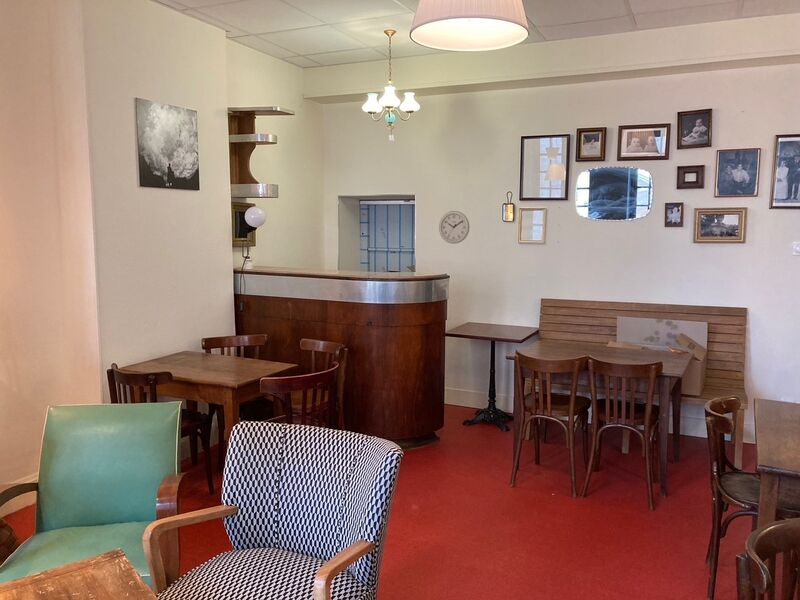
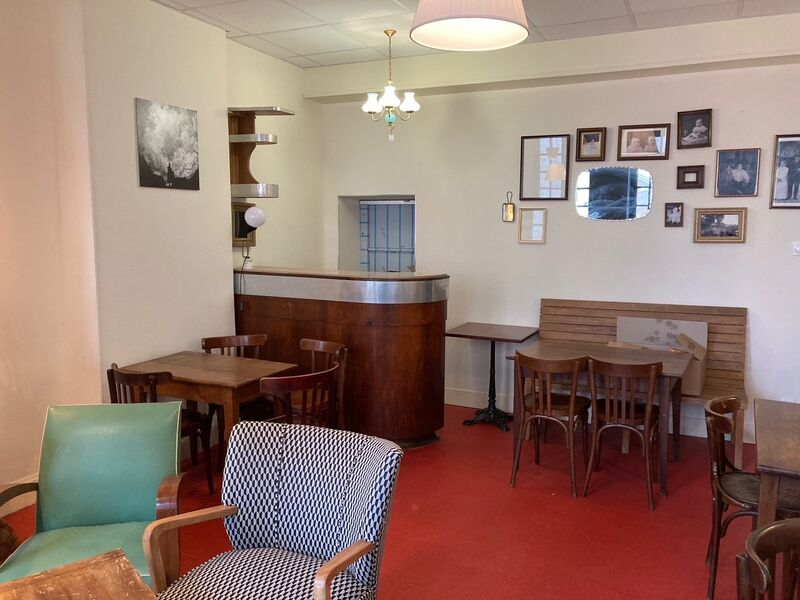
- wall clock [438,210,470,245]
